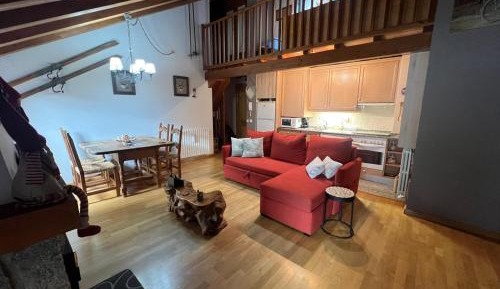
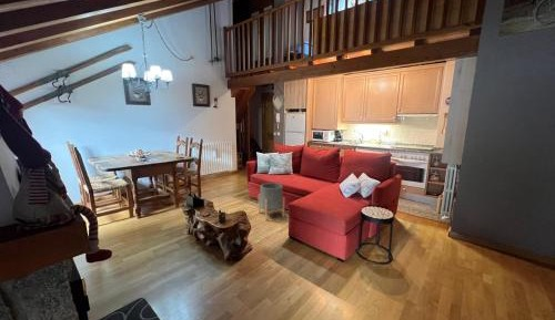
+ planter [258,182,285,220]
